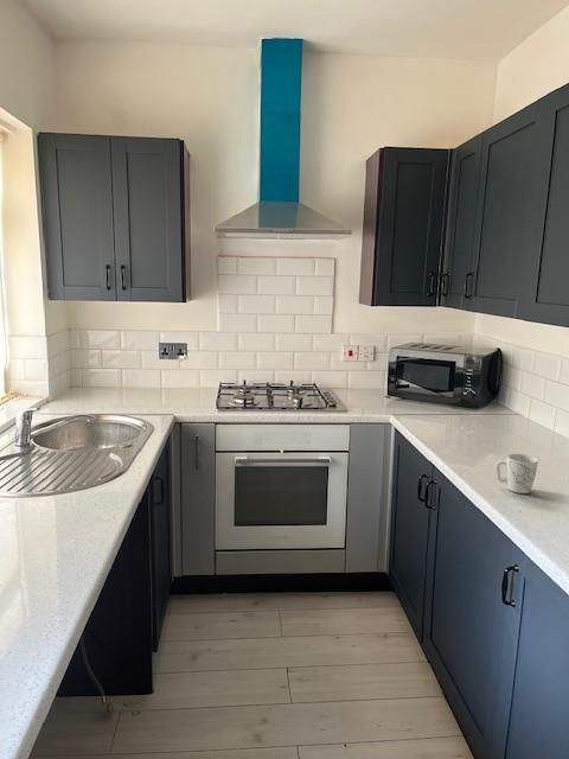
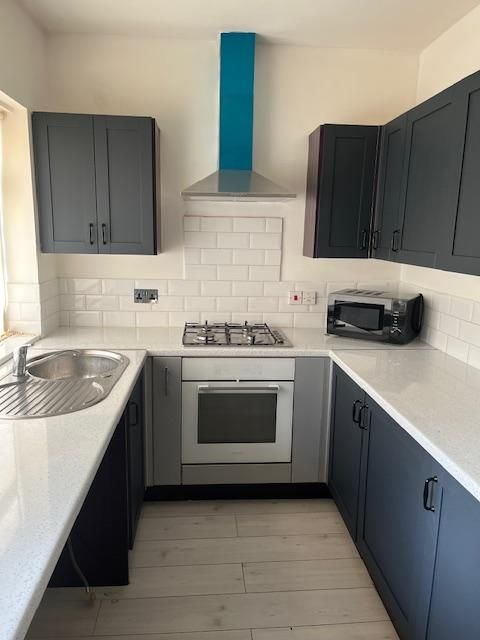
- mug [494,453,539,495]
